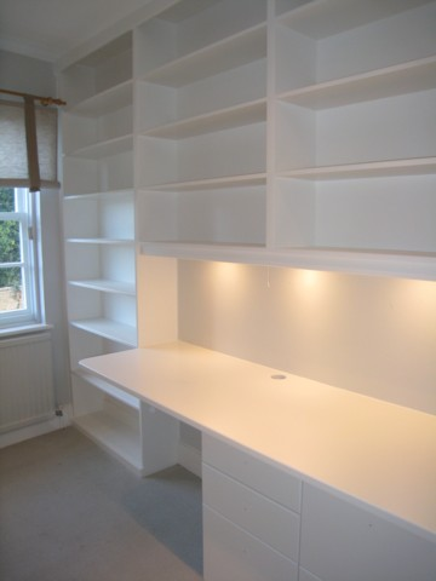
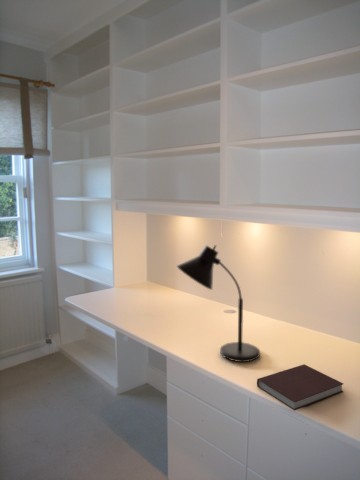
+ desk lamp [176,244,261,363]
+ notebook [256,363,344,411]
